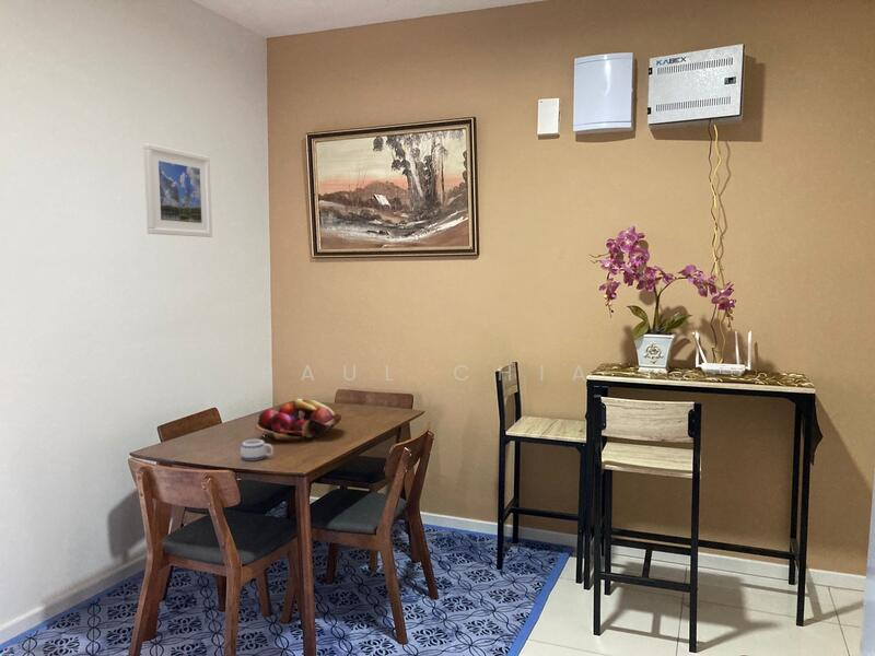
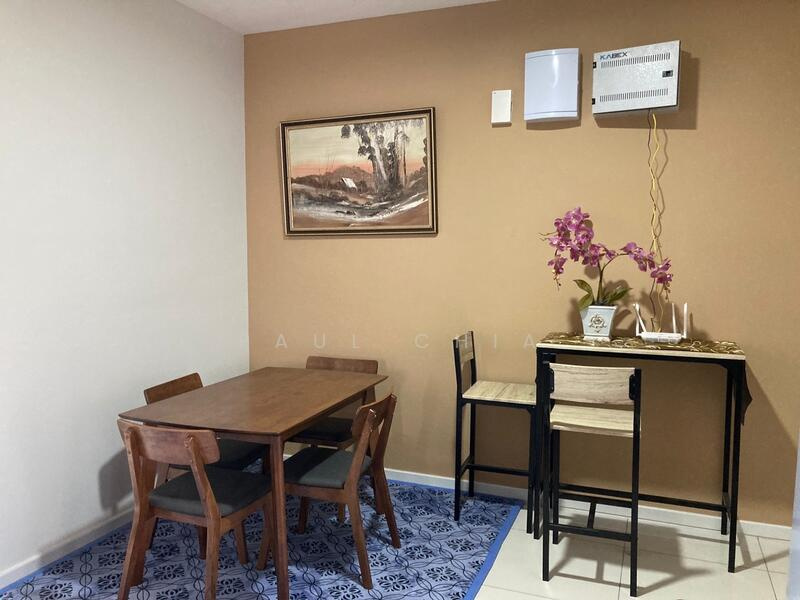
- fruit basket [255,398,342,444]
- mug [240,438,275,461]
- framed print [142,142,213,238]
